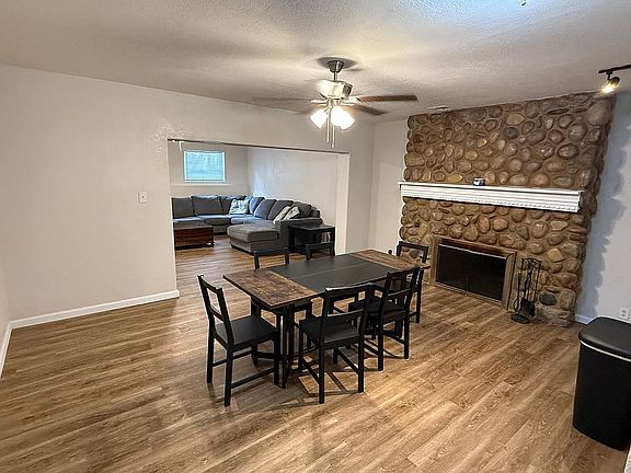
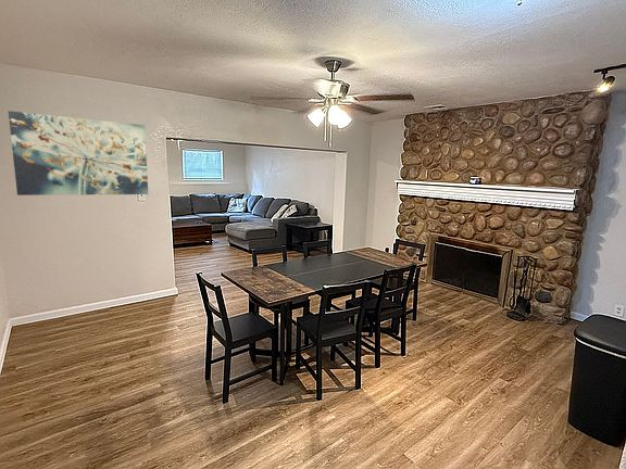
+ wall art [8,110,149,197]
